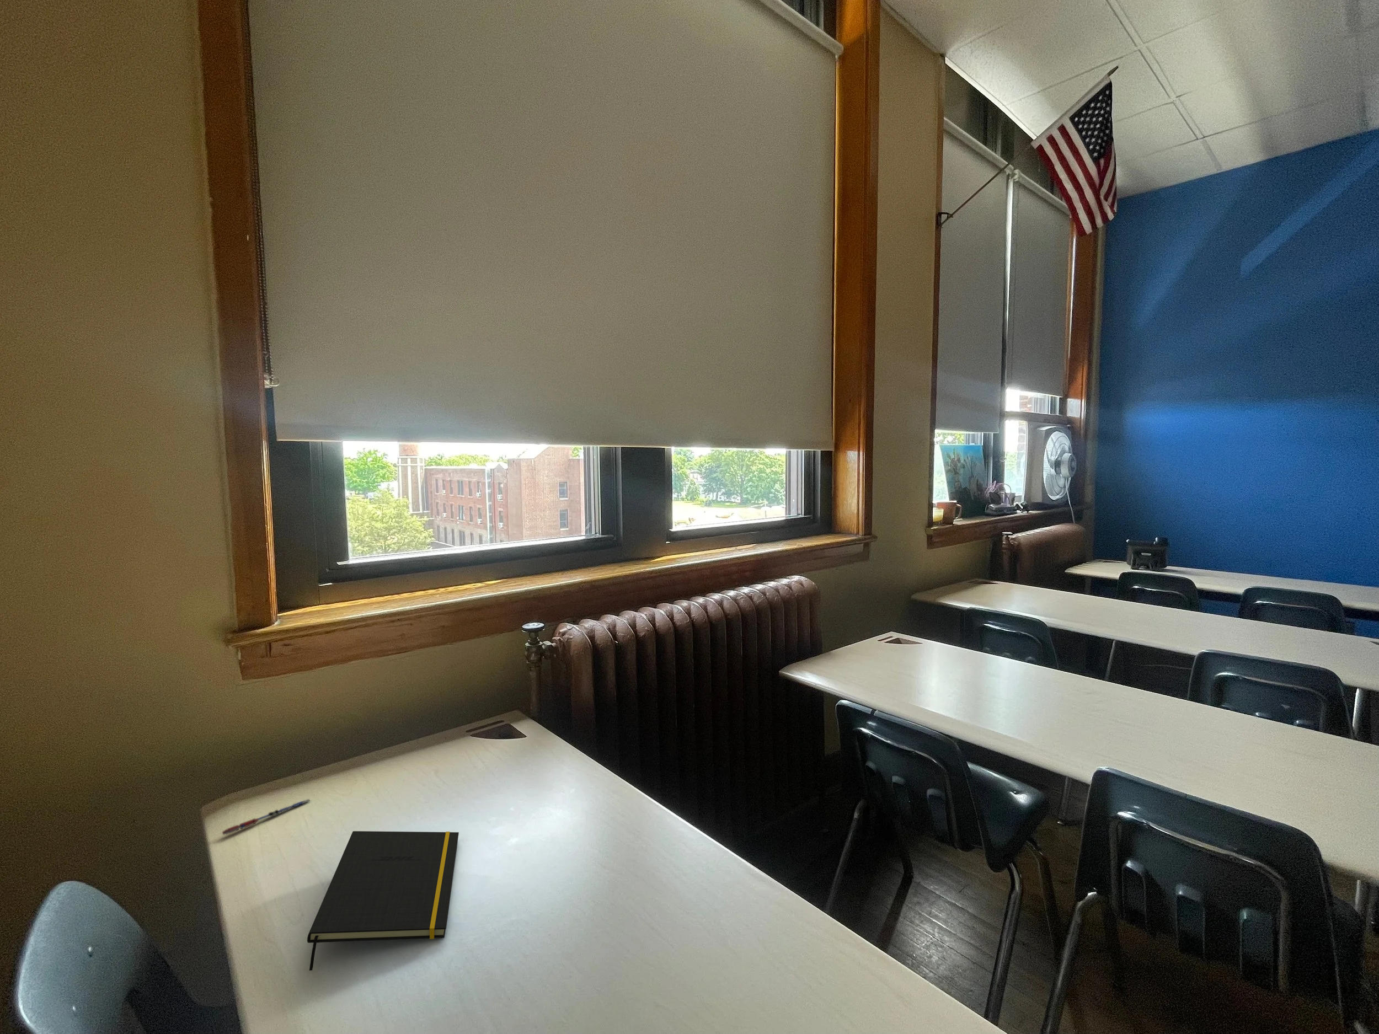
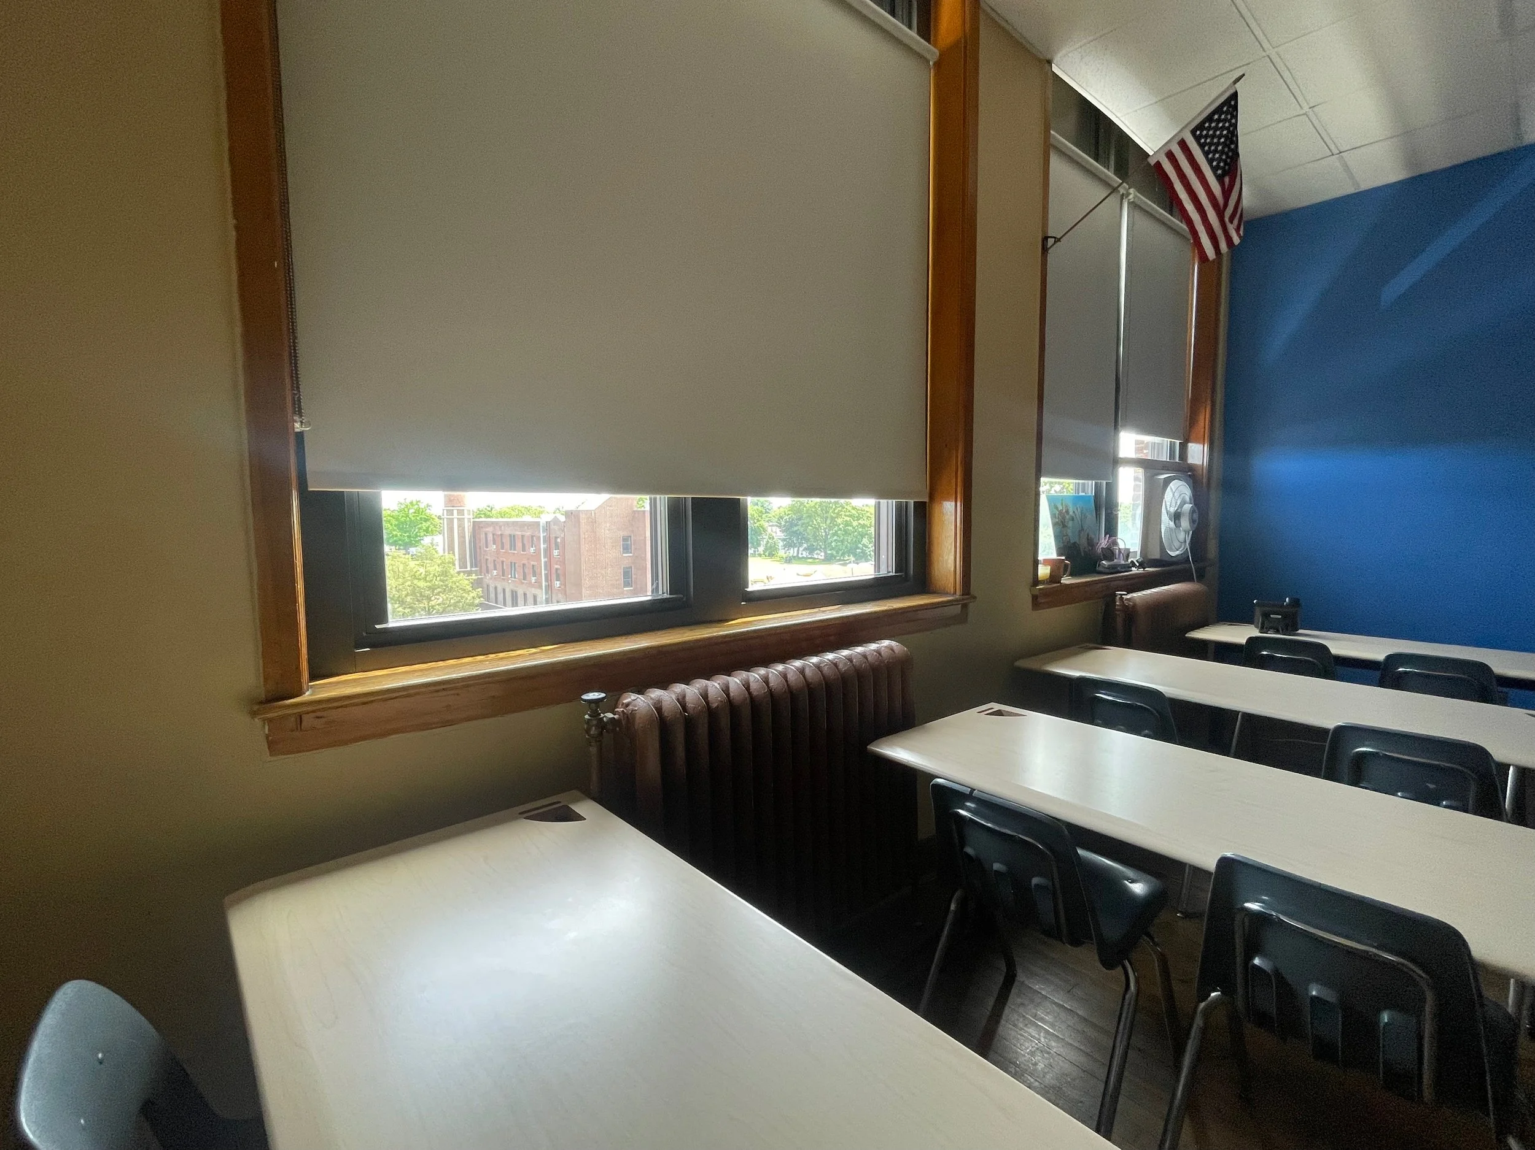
- pen [222,798,312,835]
- notepad [306,831,459,971]
